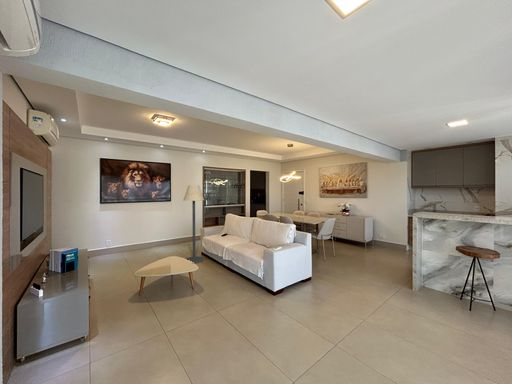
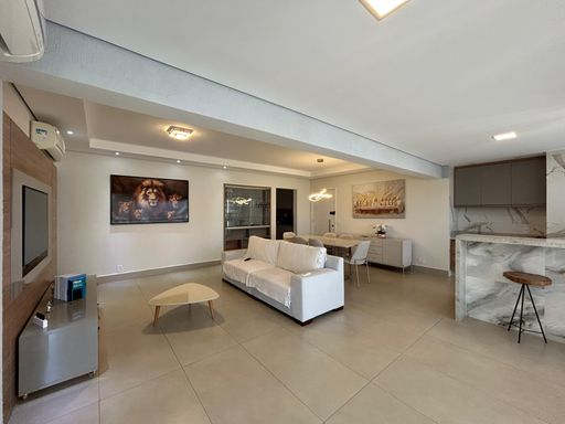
- floor lamp [183,184,205,264]
